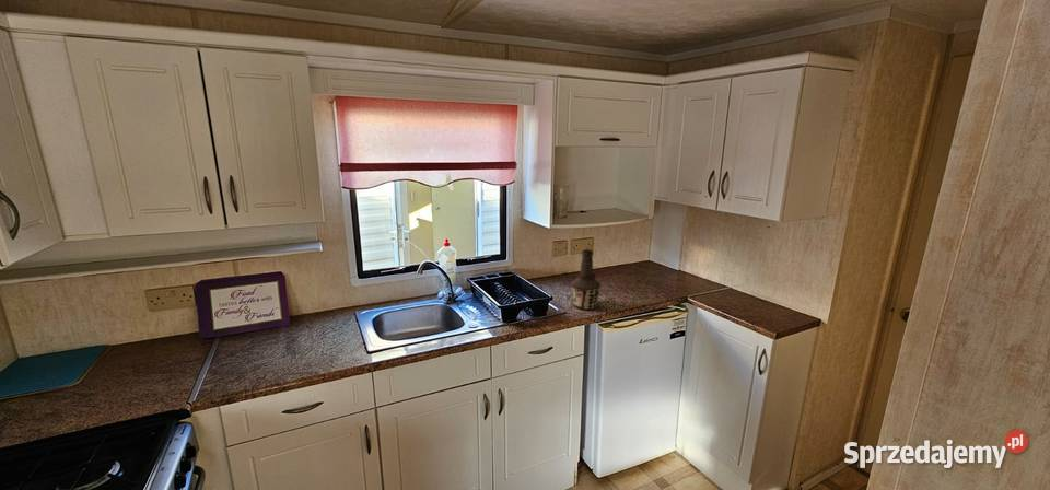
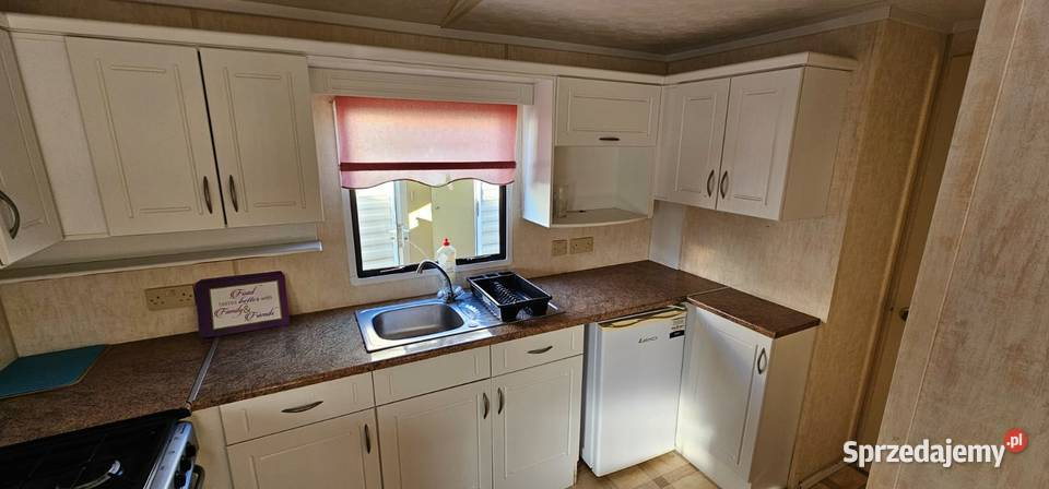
- bottle [570,248,602,311]
